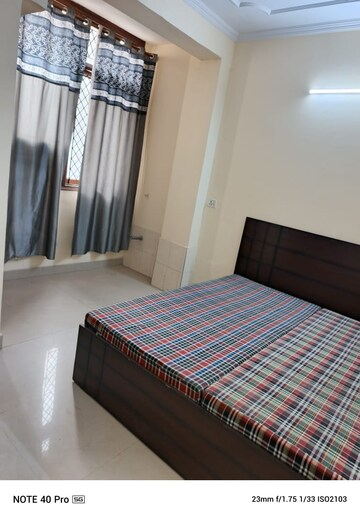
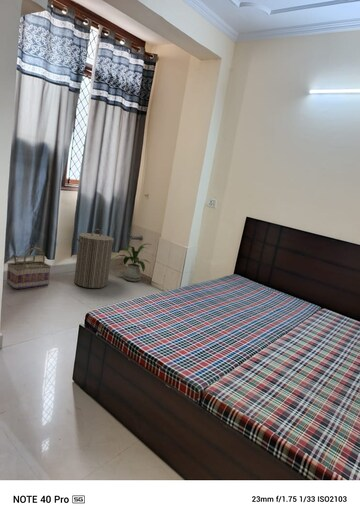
+ basket [6,246,52,290]
+ laundry hamper [73,228,115,289]
+ house plant [111,243,153,282]
